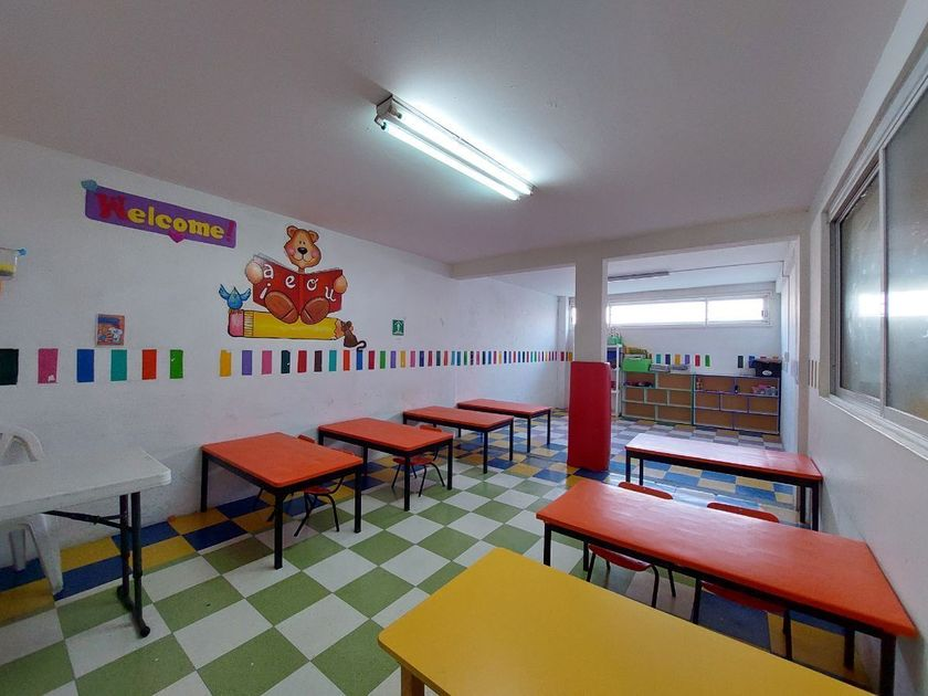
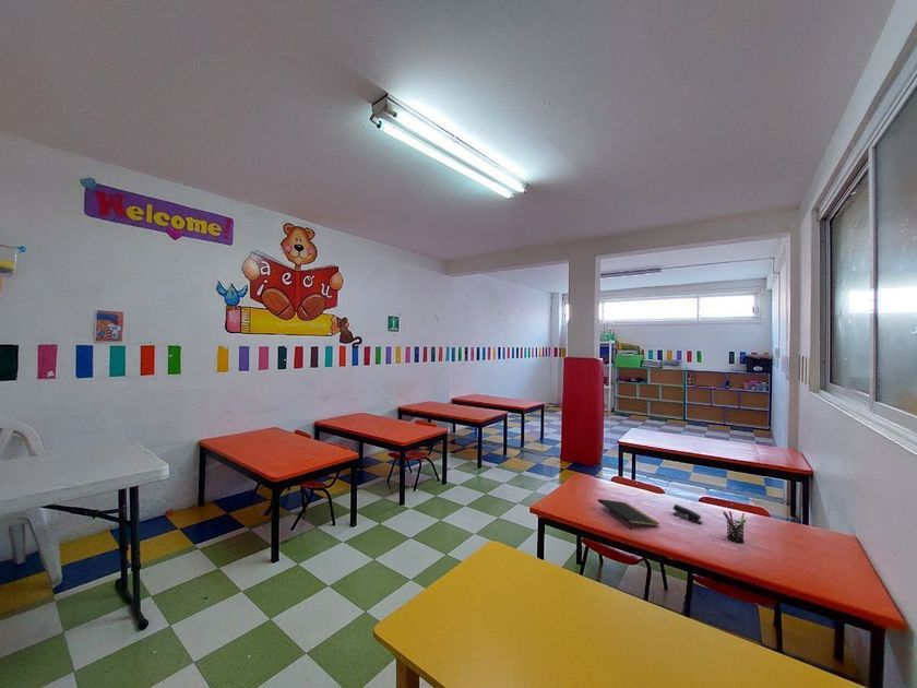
+ pen holder [722,510,748,544]
+ notepad [597,498,660,532]
+ stapler [671,503,704,524]
